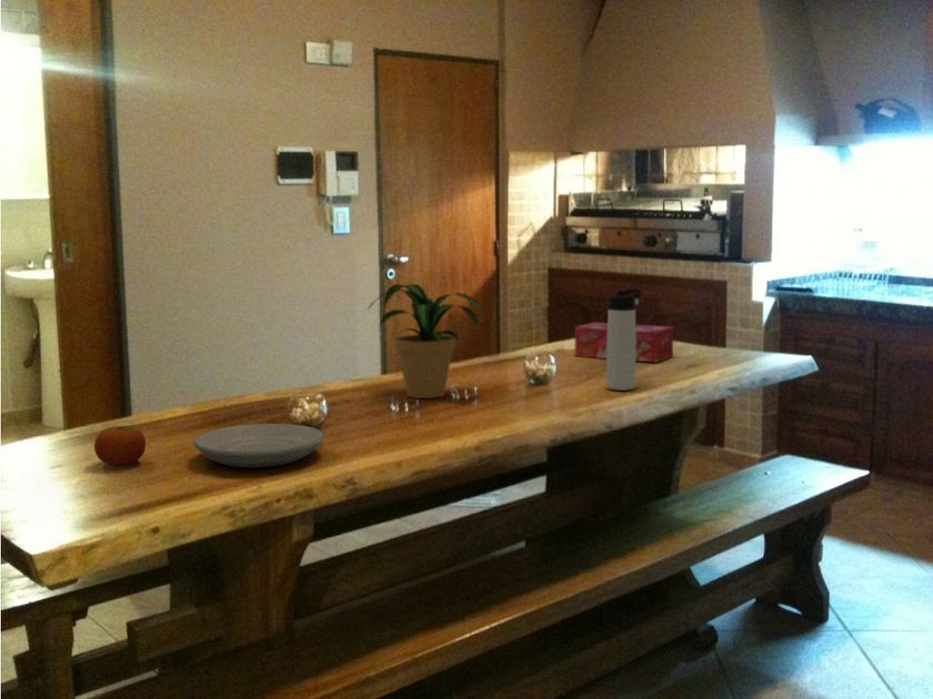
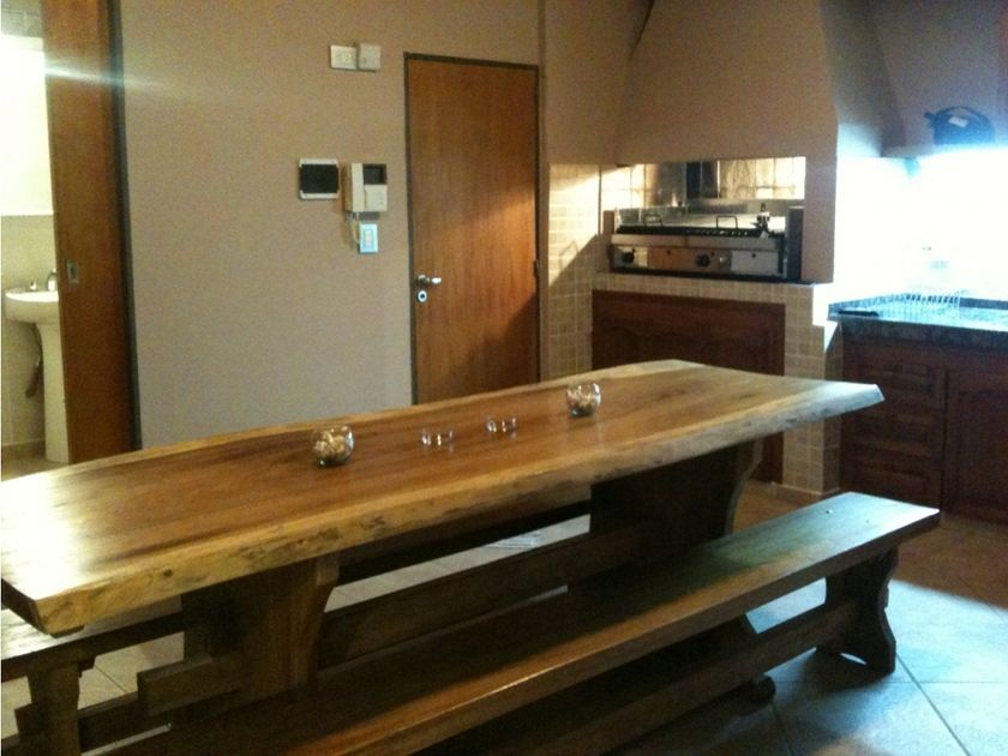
- tissue box [573,322,674,364]
- potted plant [367,283,485,399]
- fruit [93,425,147,466]
- thermos bottle [605,287,643,392]
- plate [192,423,325,468]
